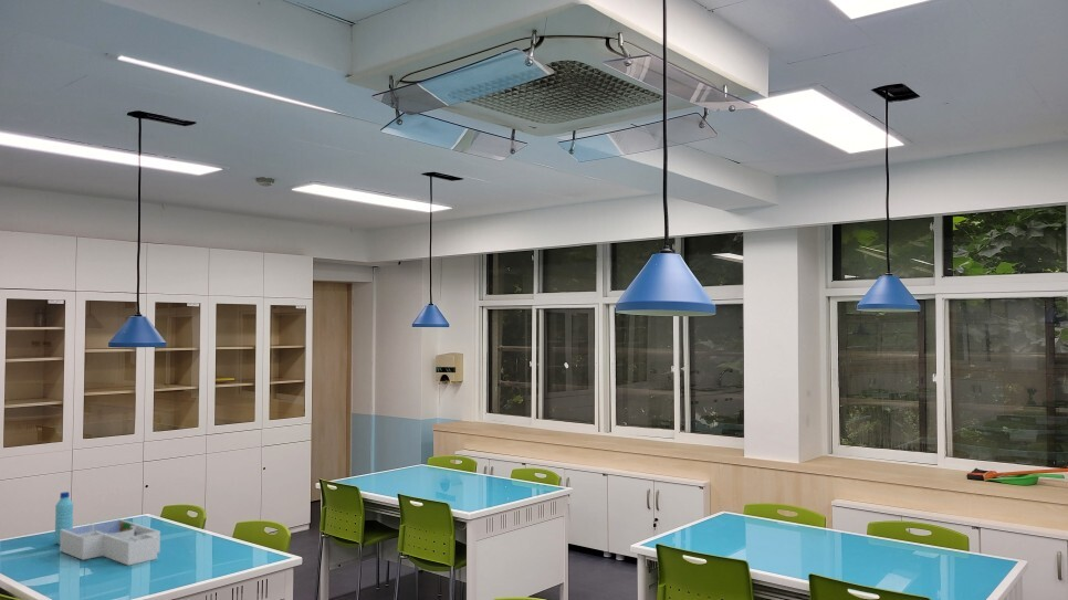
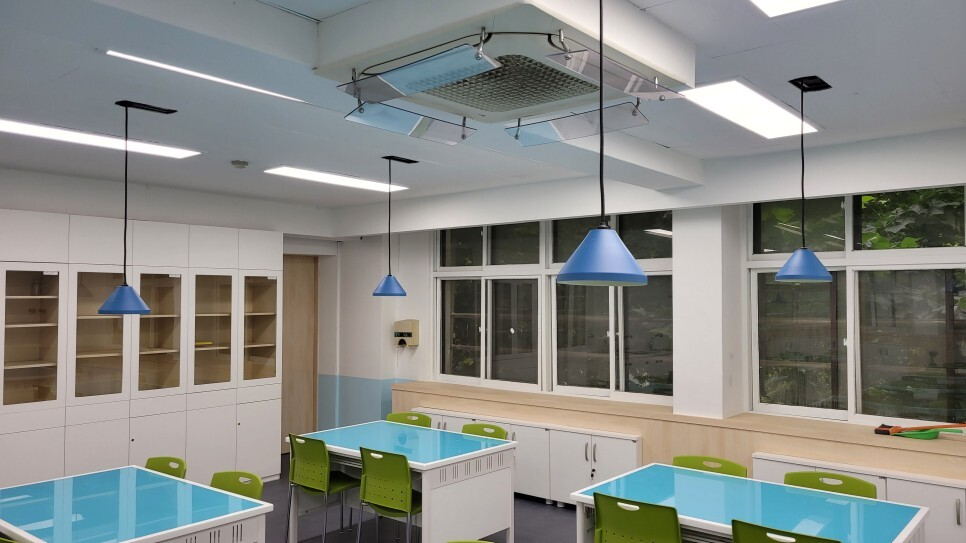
- water bottle [54,491,74,546]
- desk organizer [59,518,161,567]
